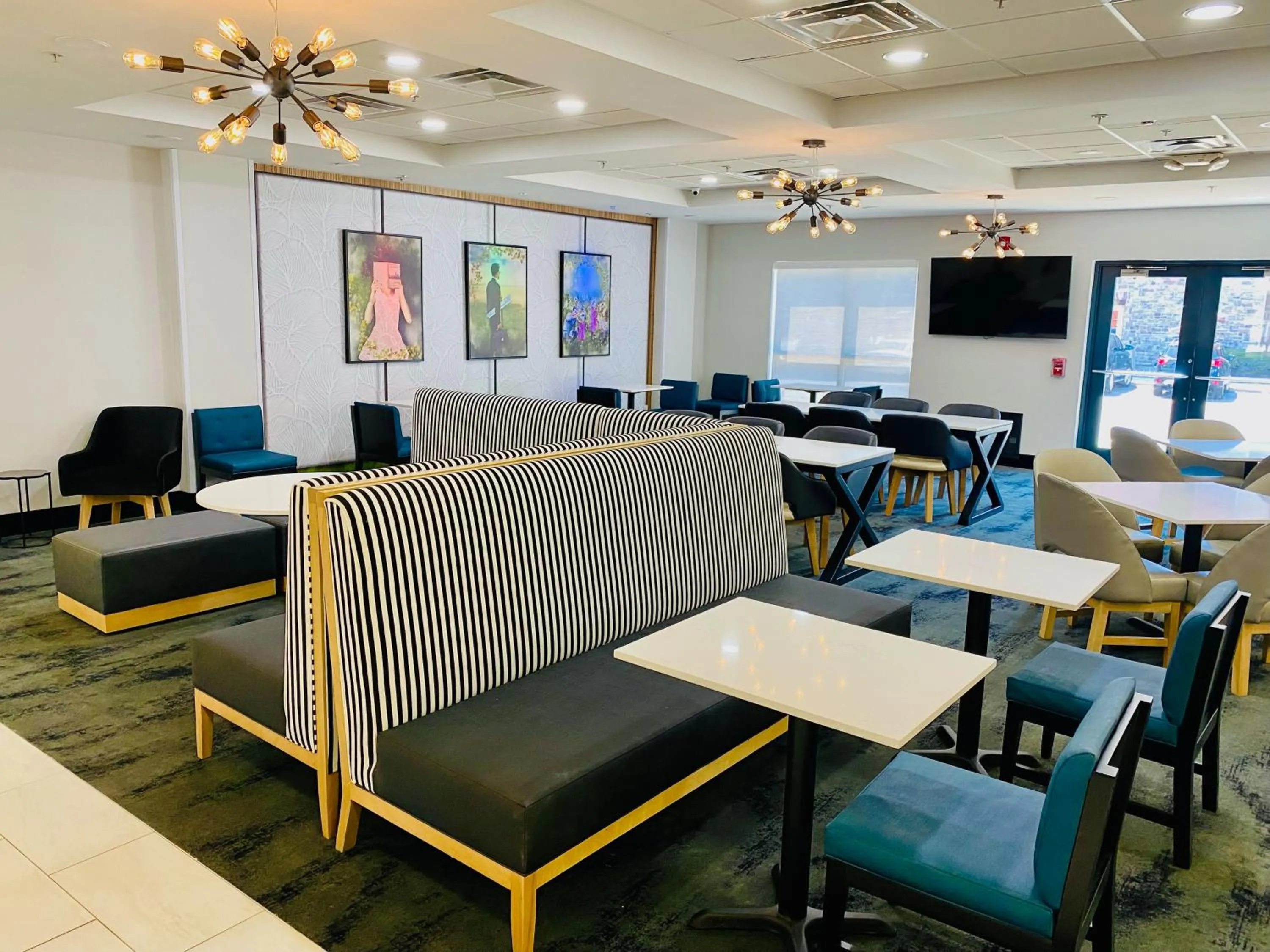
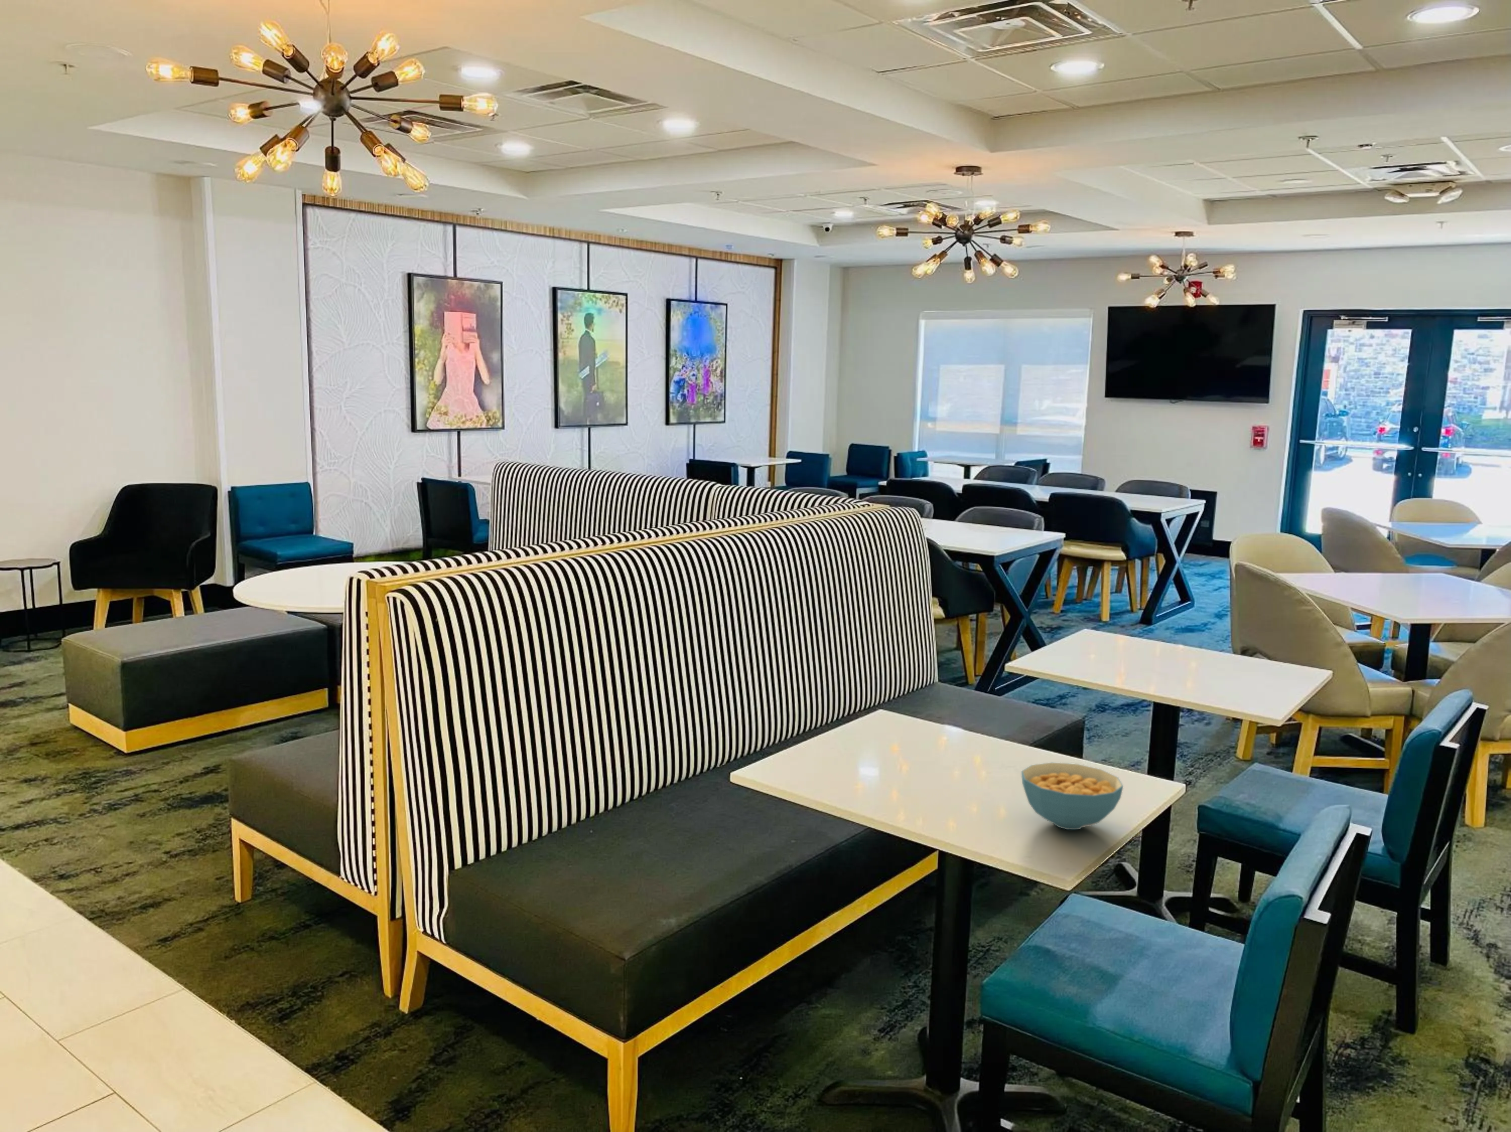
+ cereal bowl [1021,762,1123,830]
